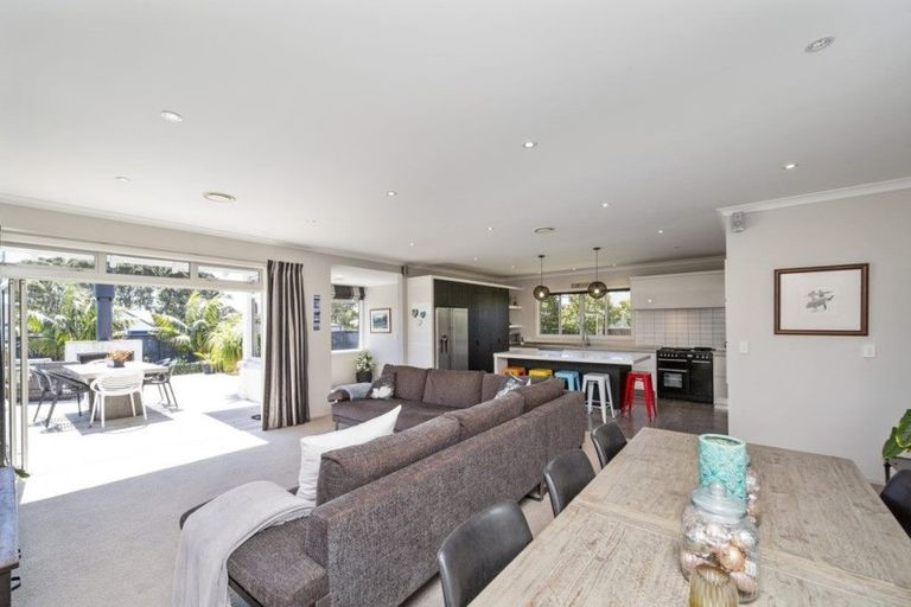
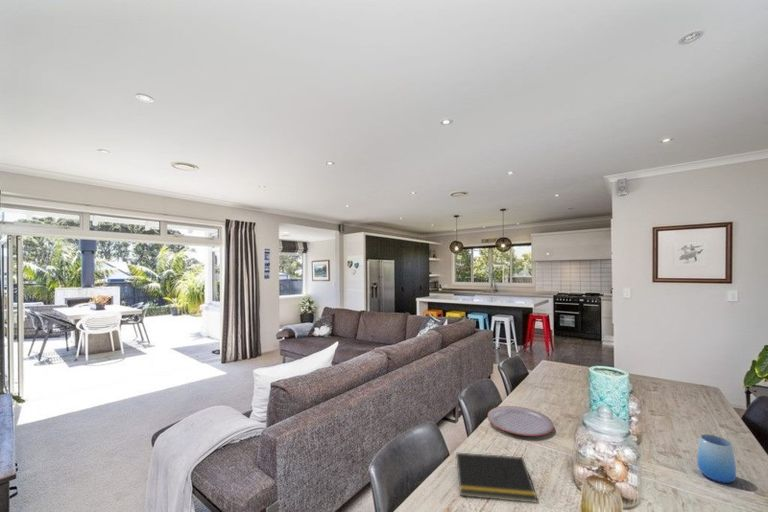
+ plate [487,405,555,437]
+ cup [696,433,737,484]
+ notepad [454,452,538,504]
